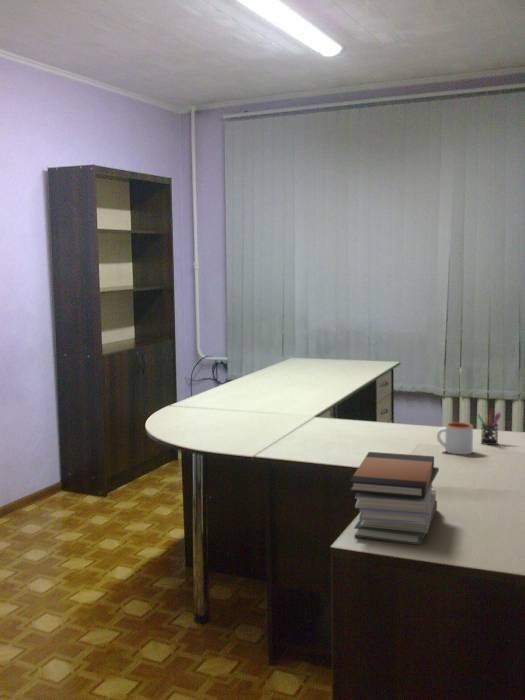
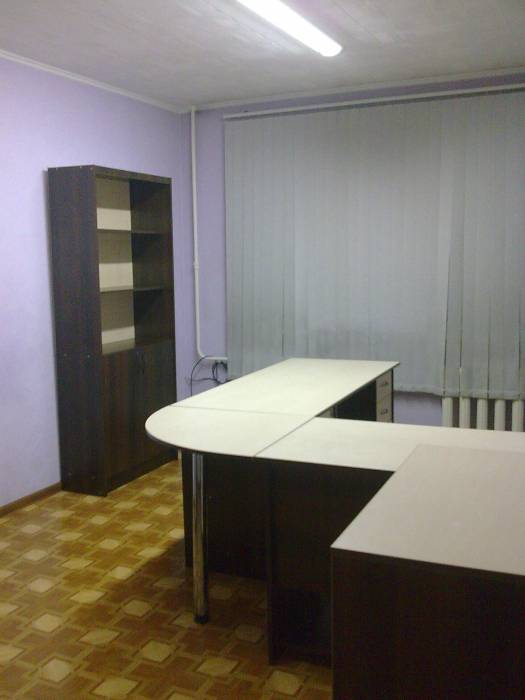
- pen holder [476,408,502,446]
- book stack [348,451,440,547]
- mug [436,421,474,455]
